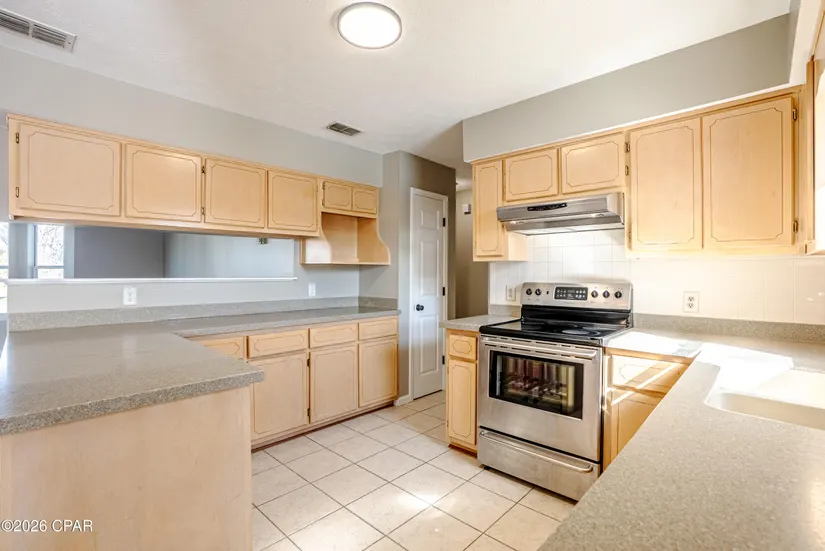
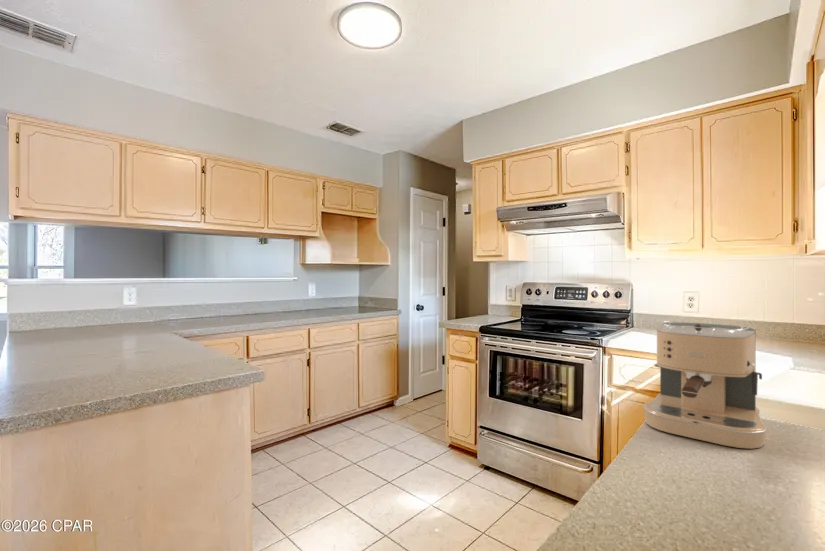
+ coffee maker [642,320,768,450]
